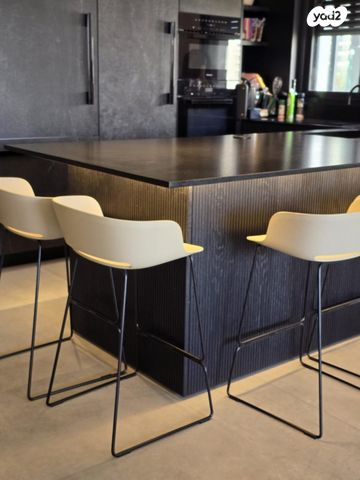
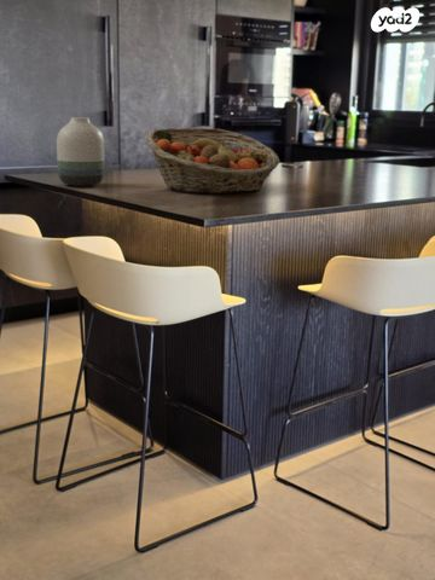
+ fruit basket [144,127,282,195]
+ vase [56,116,105,187]
